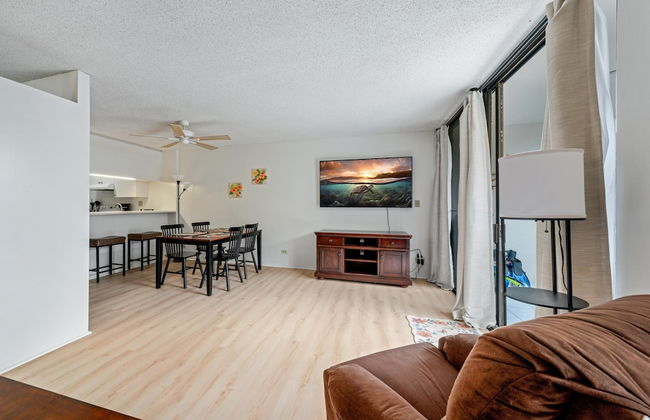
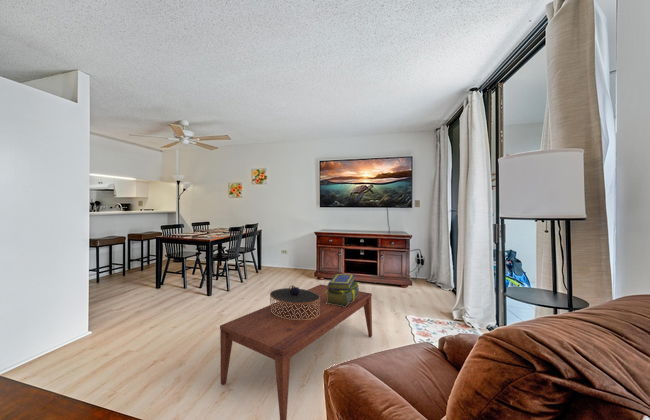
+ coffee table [269,285,320,320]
+ coffee table [219,283,373,420]
+ stack of books [325,273,360,307]
